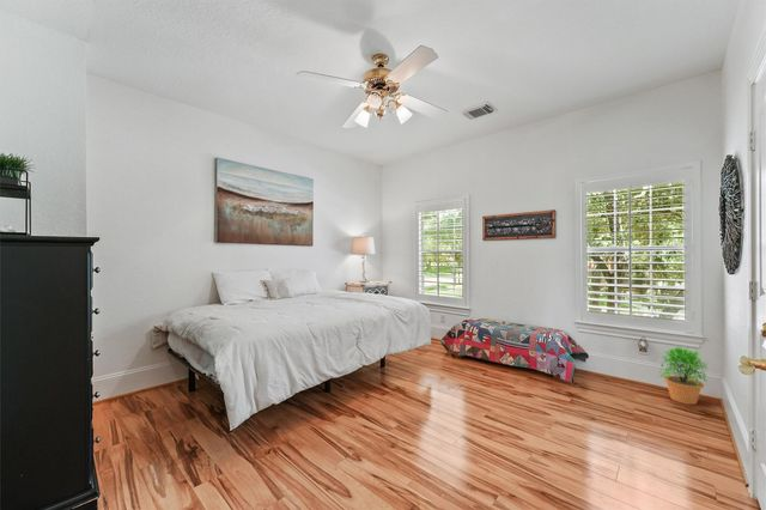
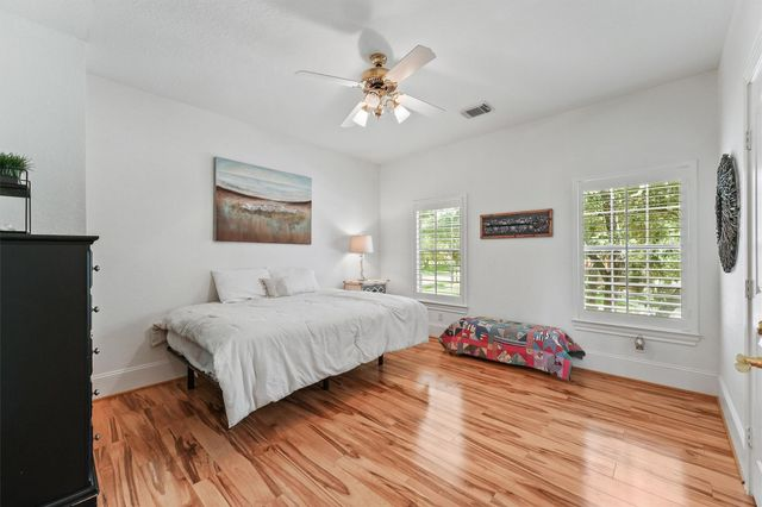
- potted plant [657,346,709,406]
